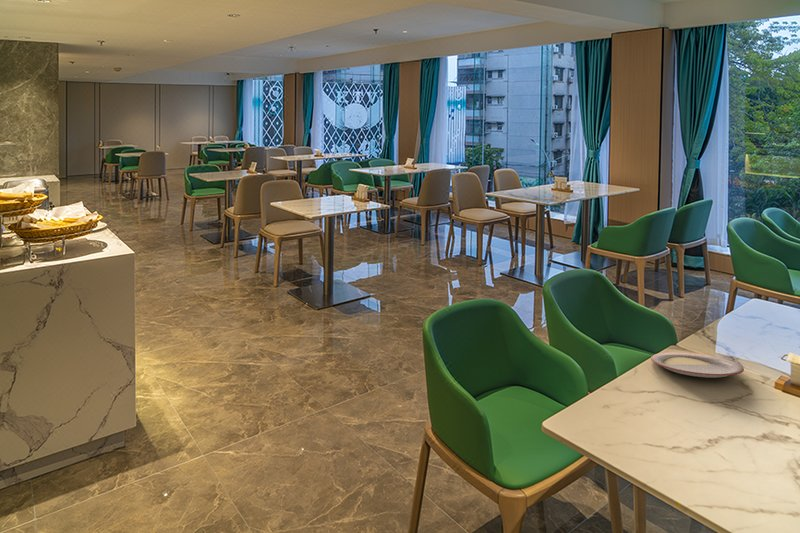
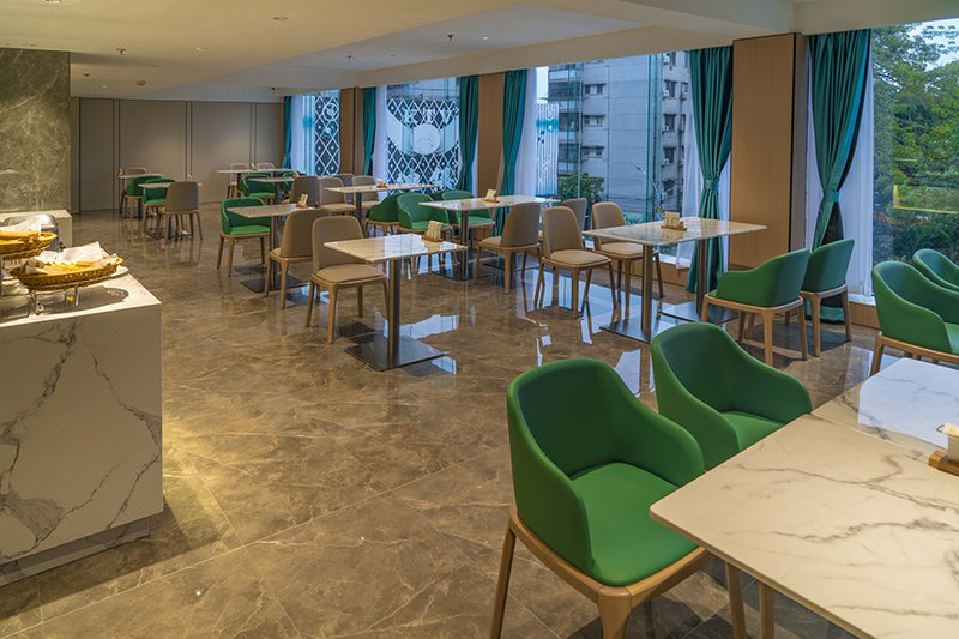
- plate [650,351,745,379]
